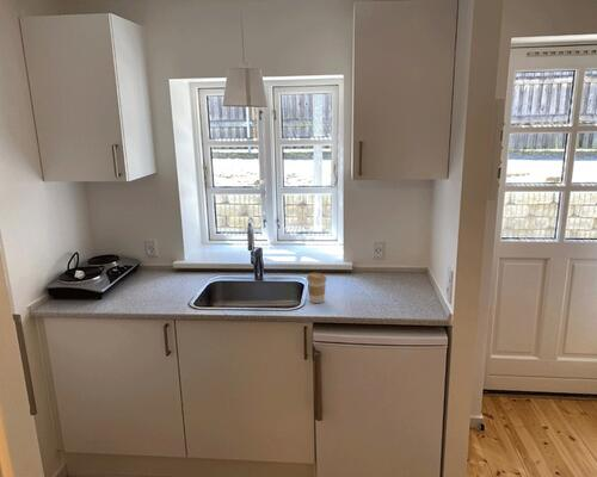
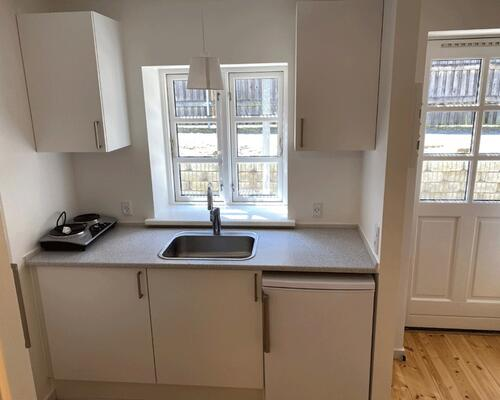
- coffee cup [306,272,327,304]
